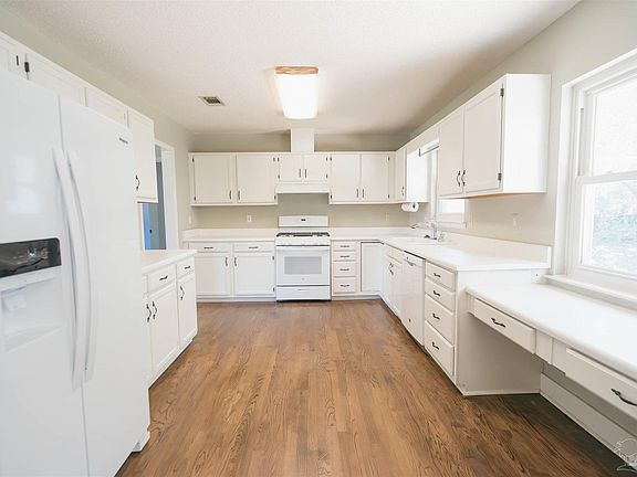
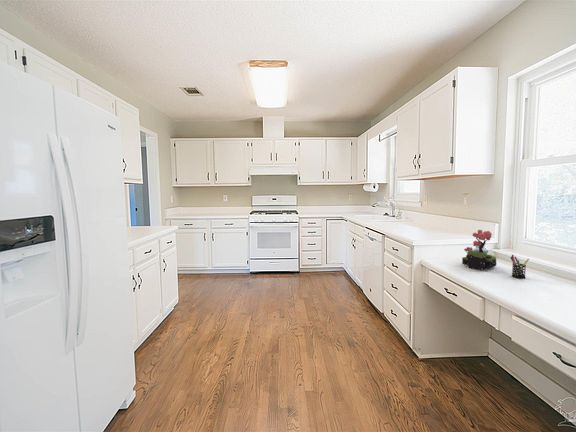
+ pen holder [509,254,530,279]
+ plant [461,229,497,270]
